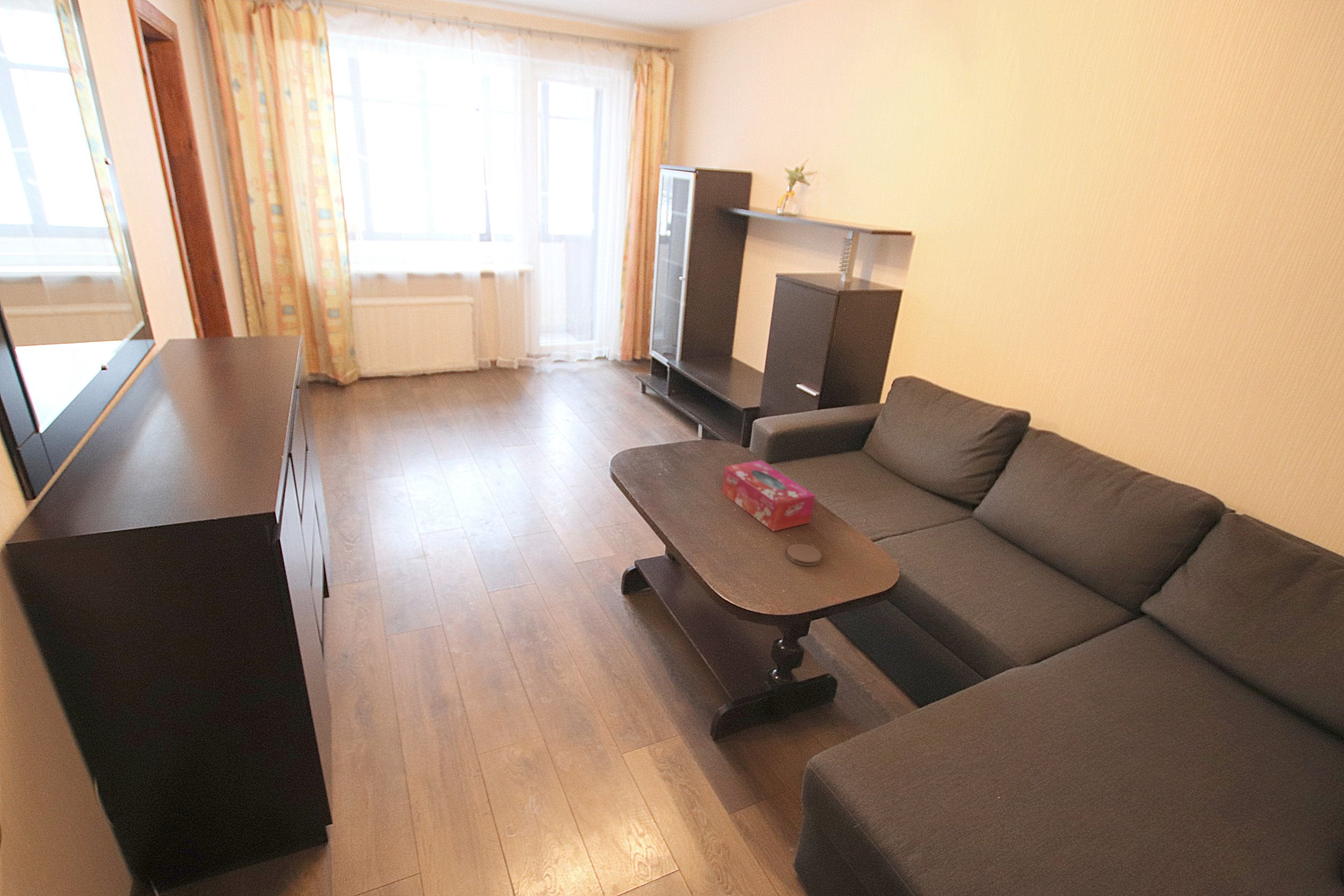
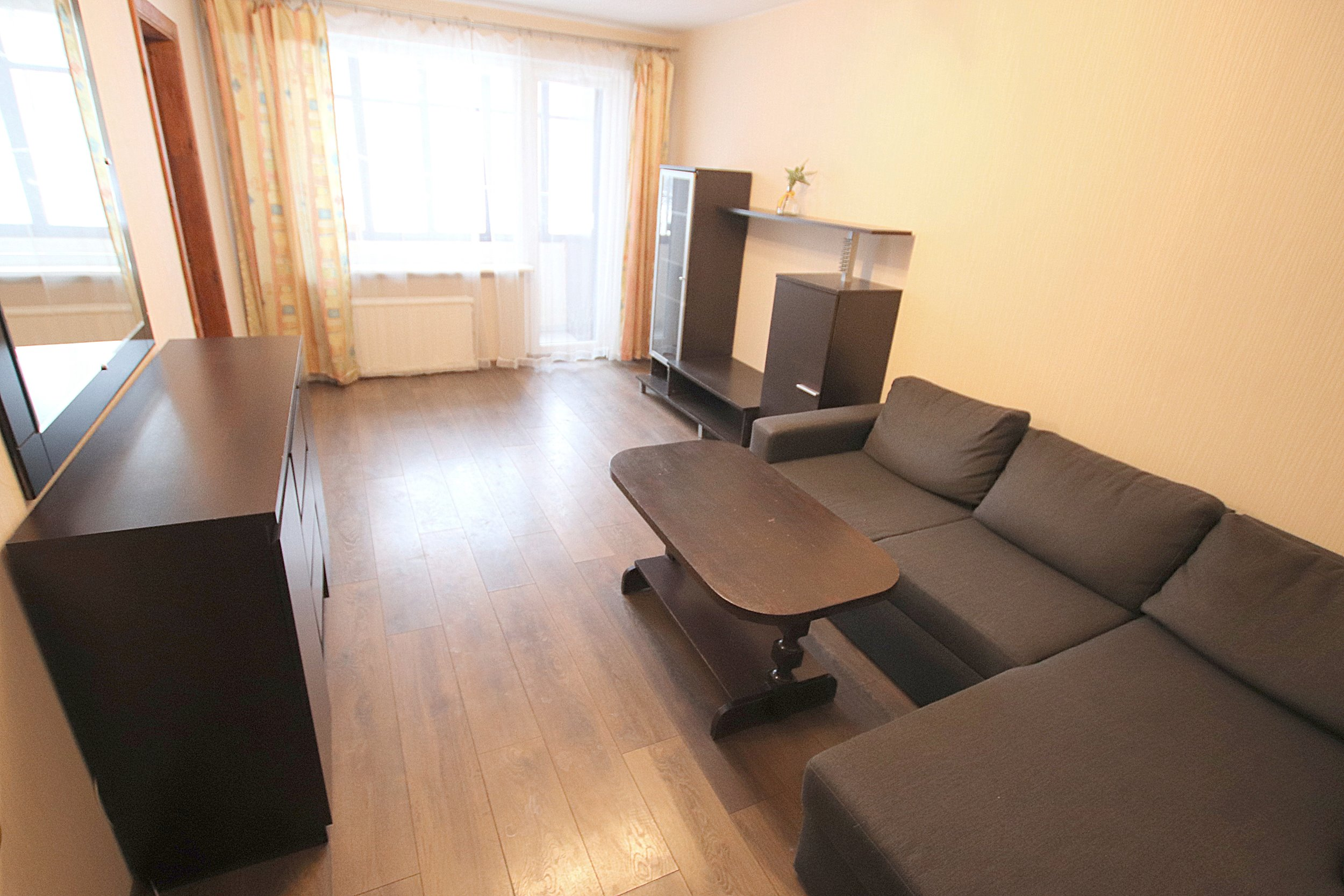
- coaster [786,543,822,567]
- tissue box [721,460,816,532]
